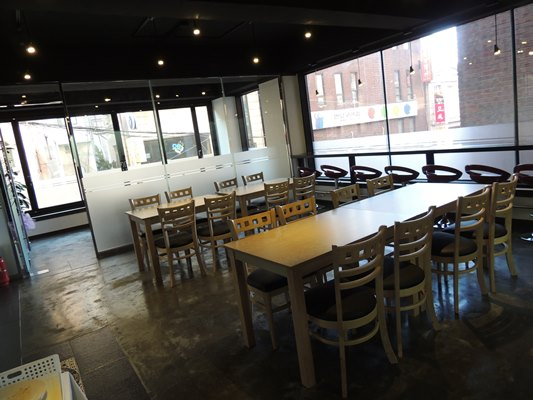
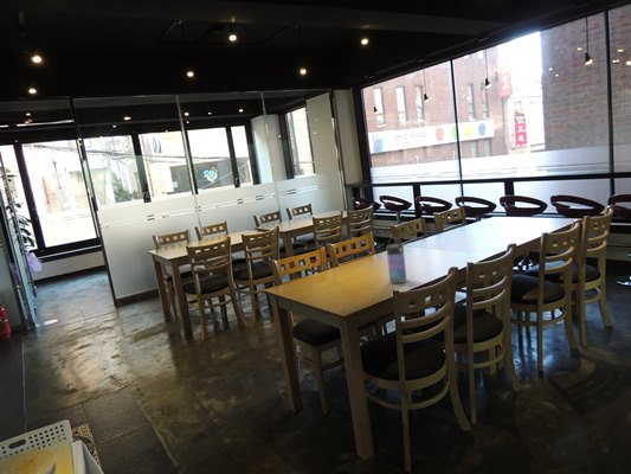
+ water bottle [385,236,408,284]
